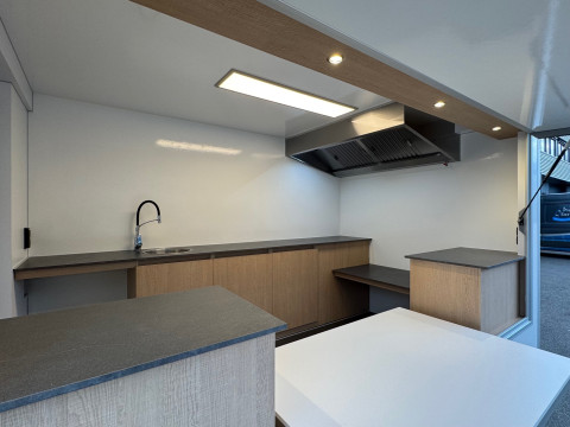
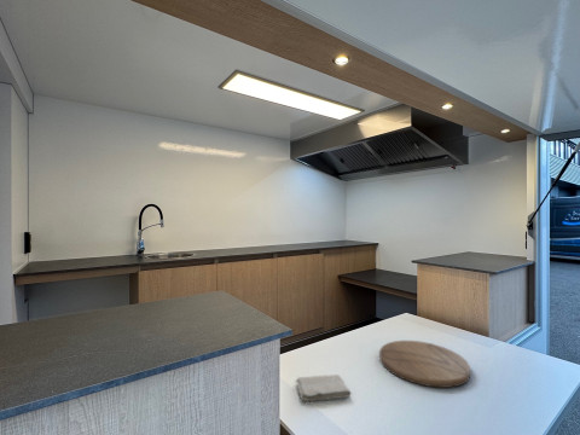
+ washcloth [295,373,353,402]
+ cutting board [378,340,471,389]
